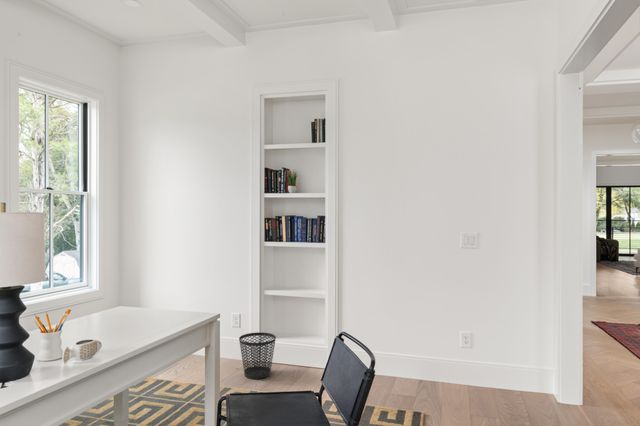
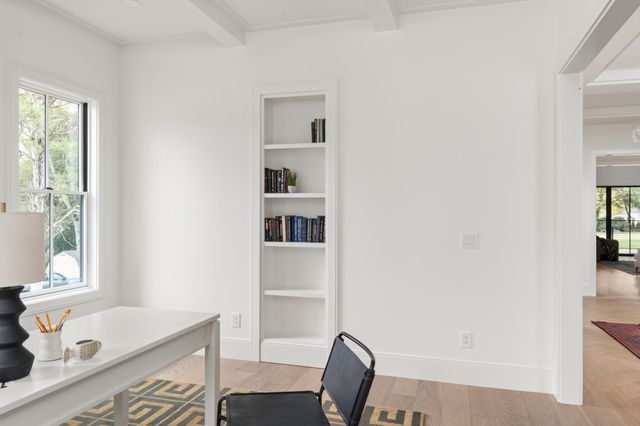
- wastebasket [238,332,277,380]
